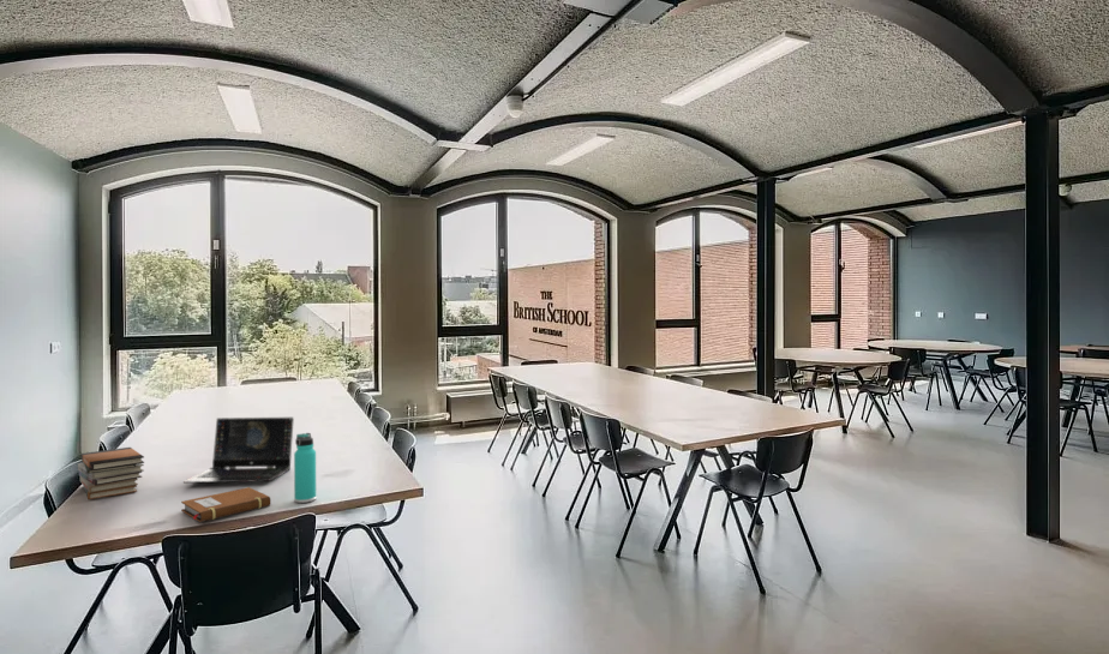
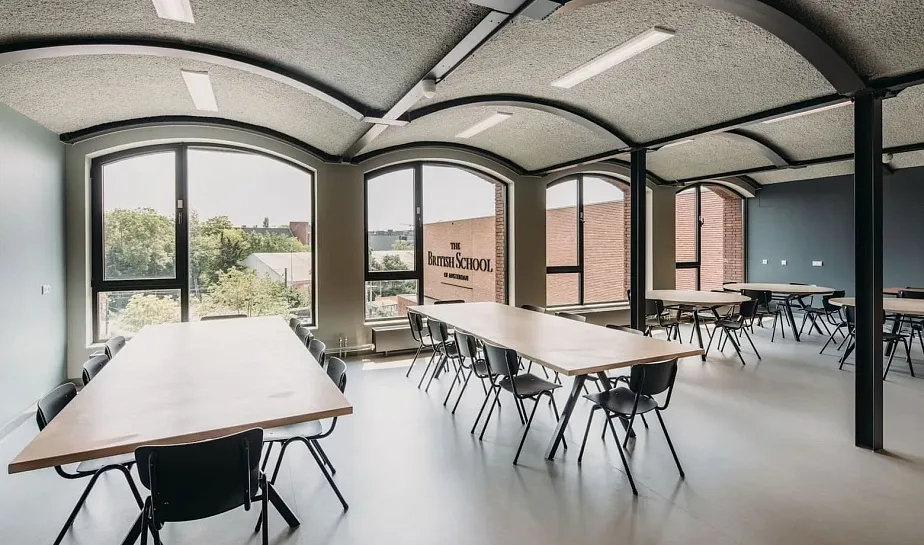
- book stack [77,446,145,500]
- thermos bottle [293,432,317,504]
- laptop computer [182,416,295,484]
- notebook [180,486,272,523]
